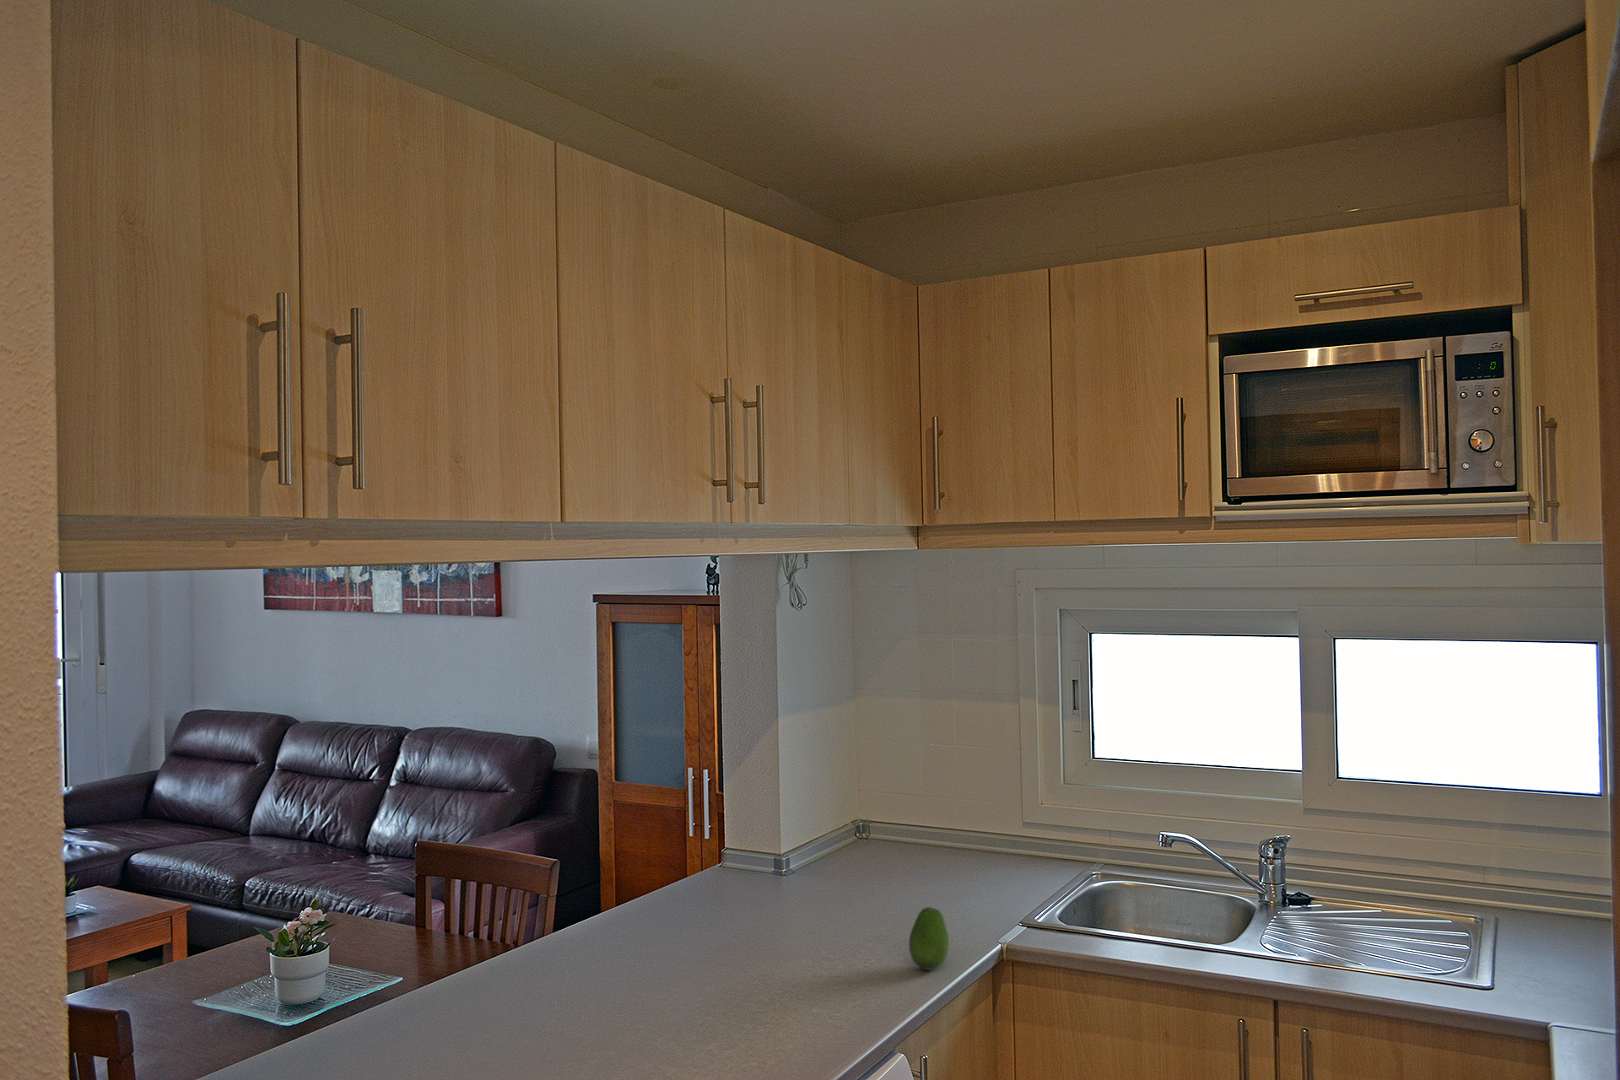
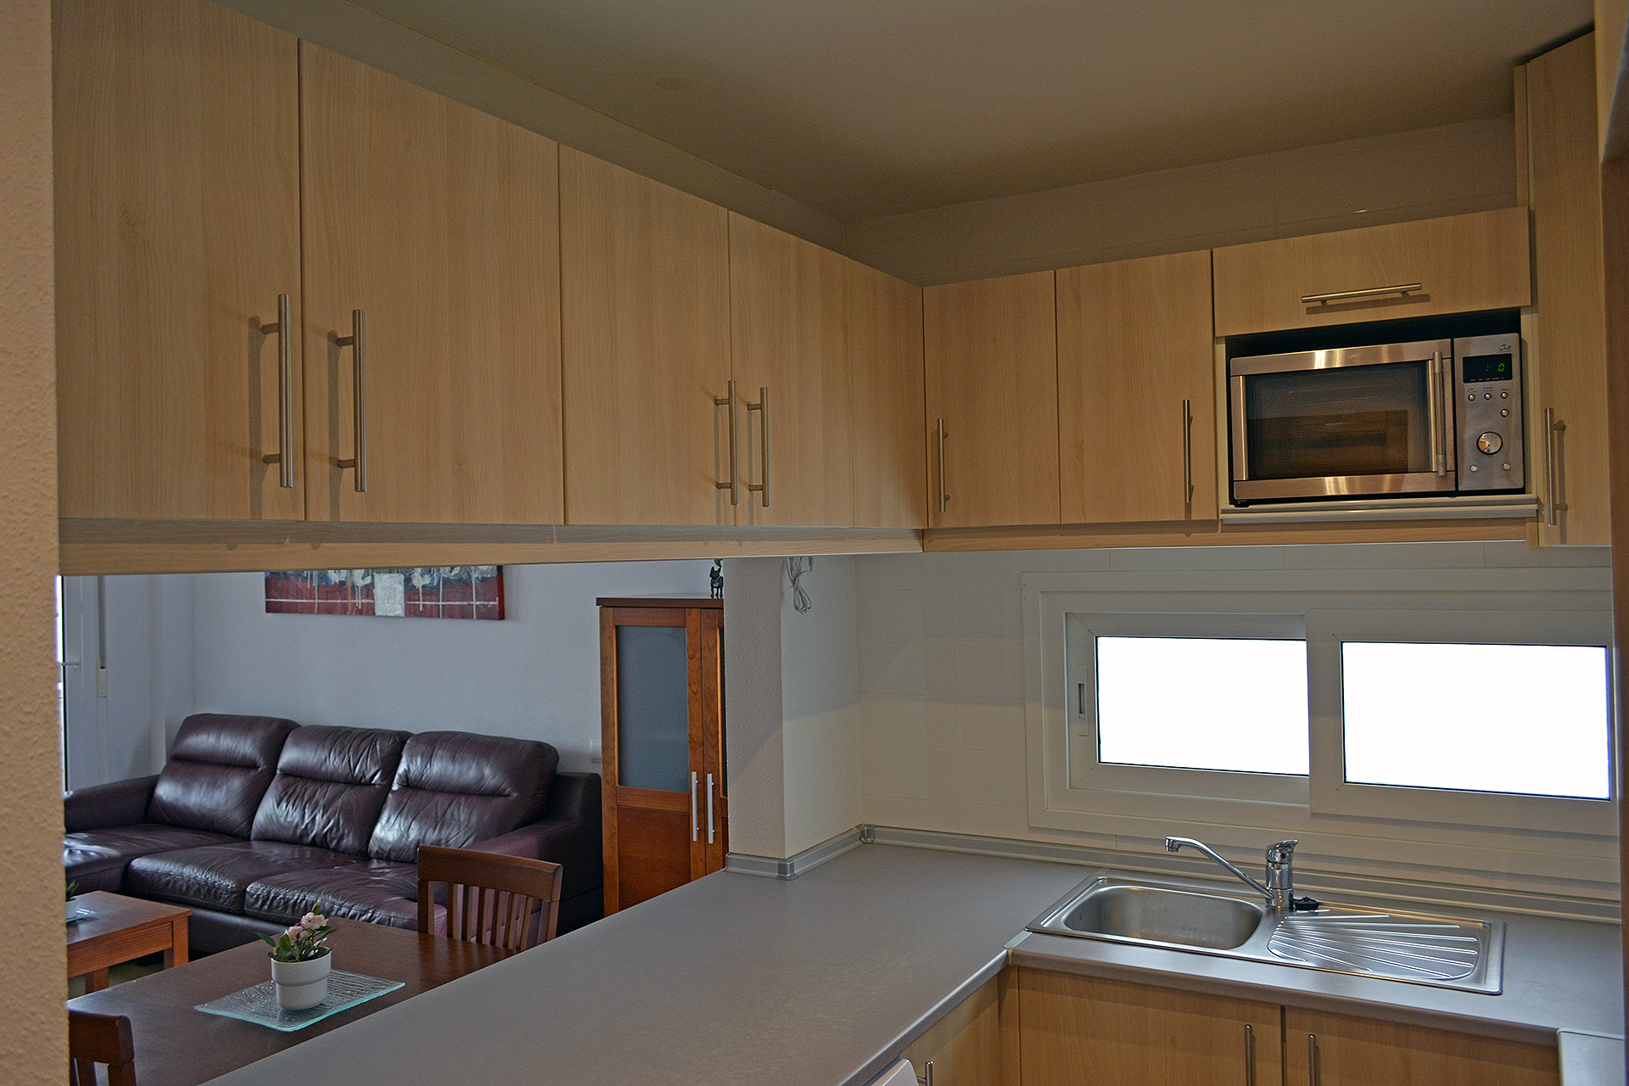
- fruit [909,906,949,972]
